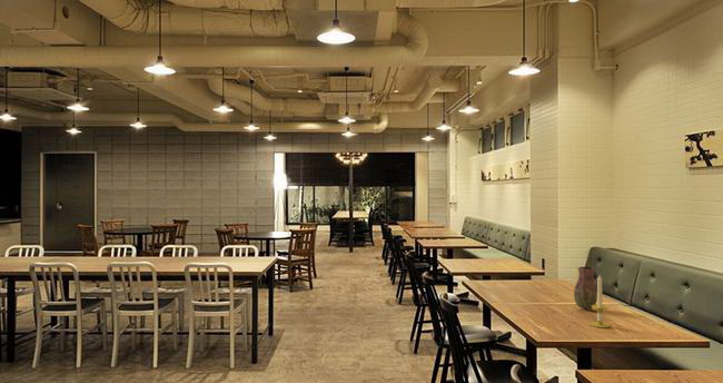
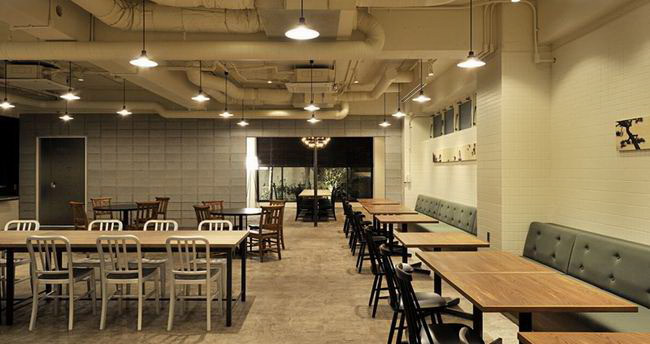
- vase [573,266,597,311]
- candle [588,274,612,328]
